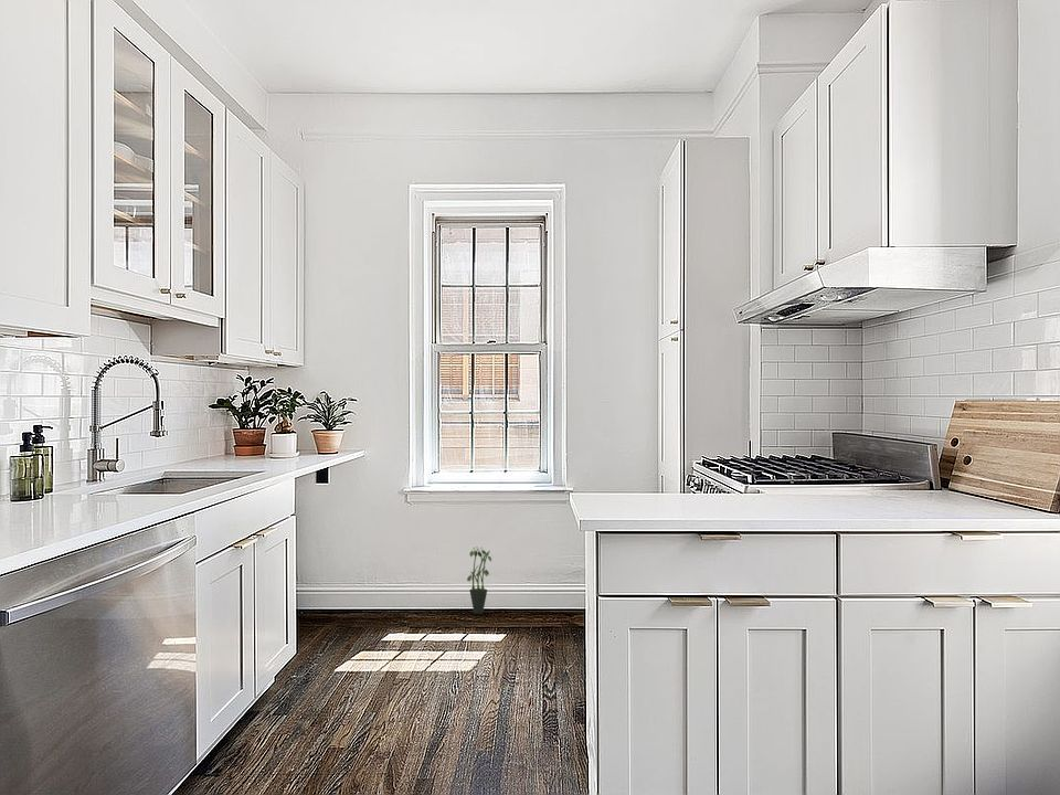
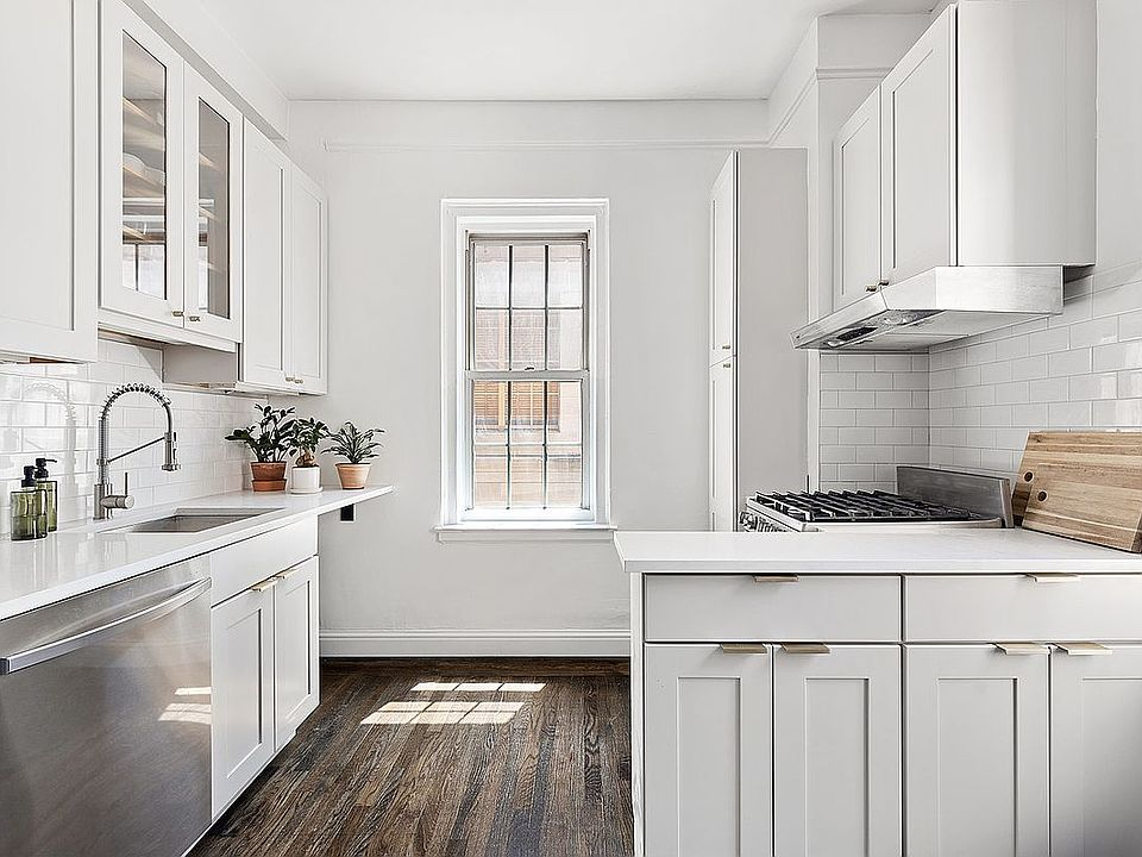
- potted plant [466,545,494,615]
